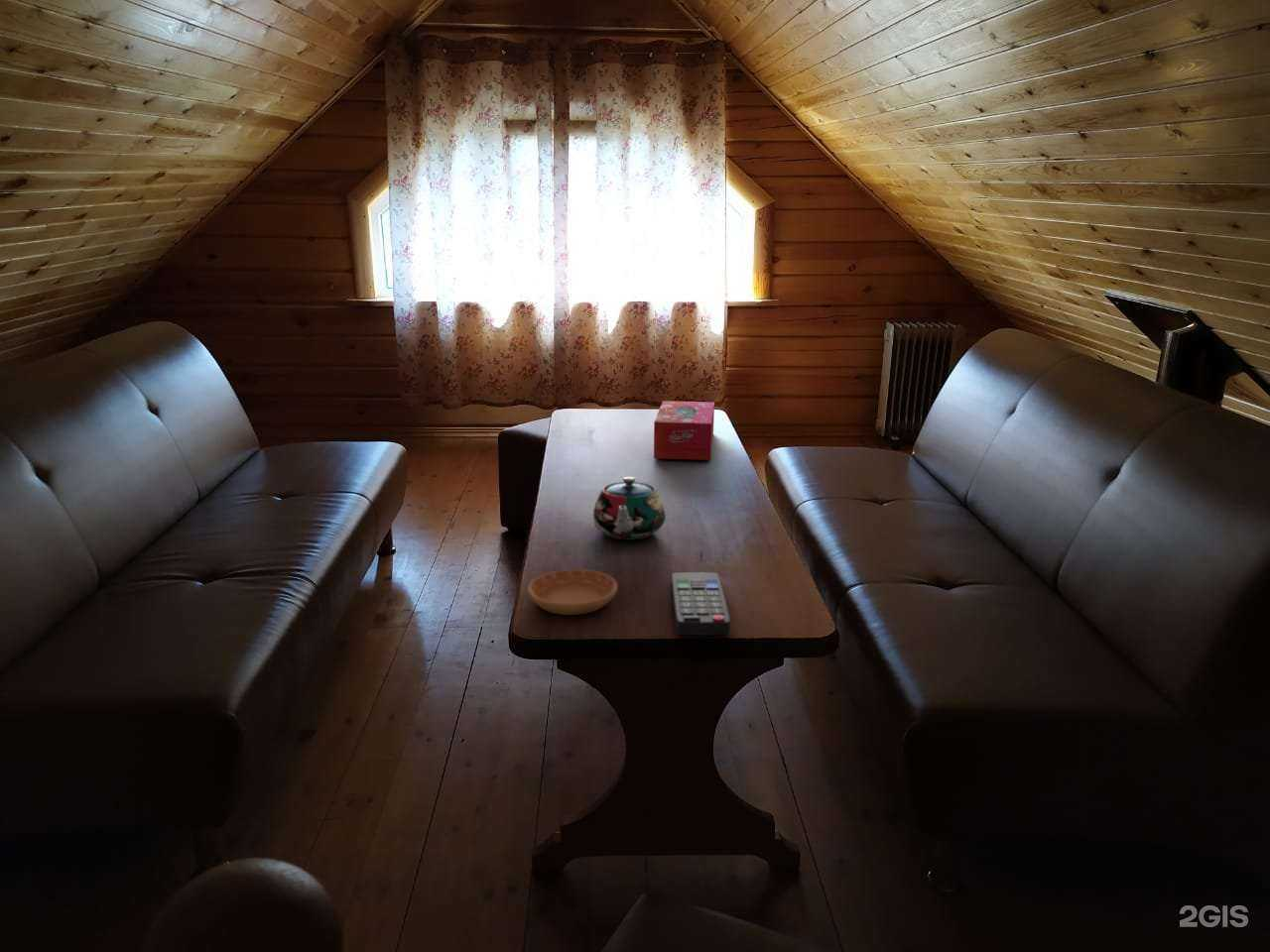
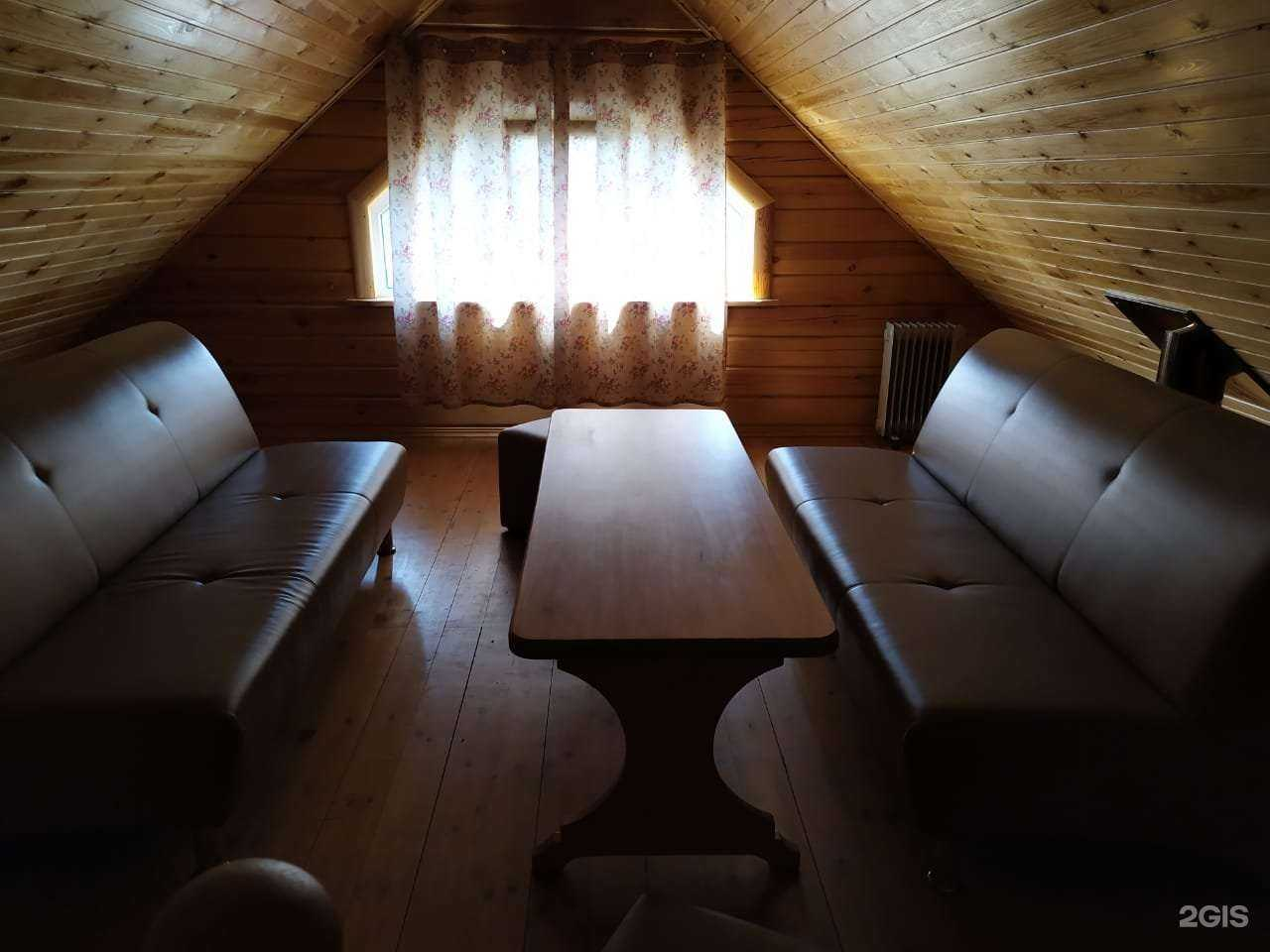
- teapot [592,476,667,541]
- tissue box [653,400,715,461]
- remote control [671,571,731,636]
- saucer [527,568,618,616]
